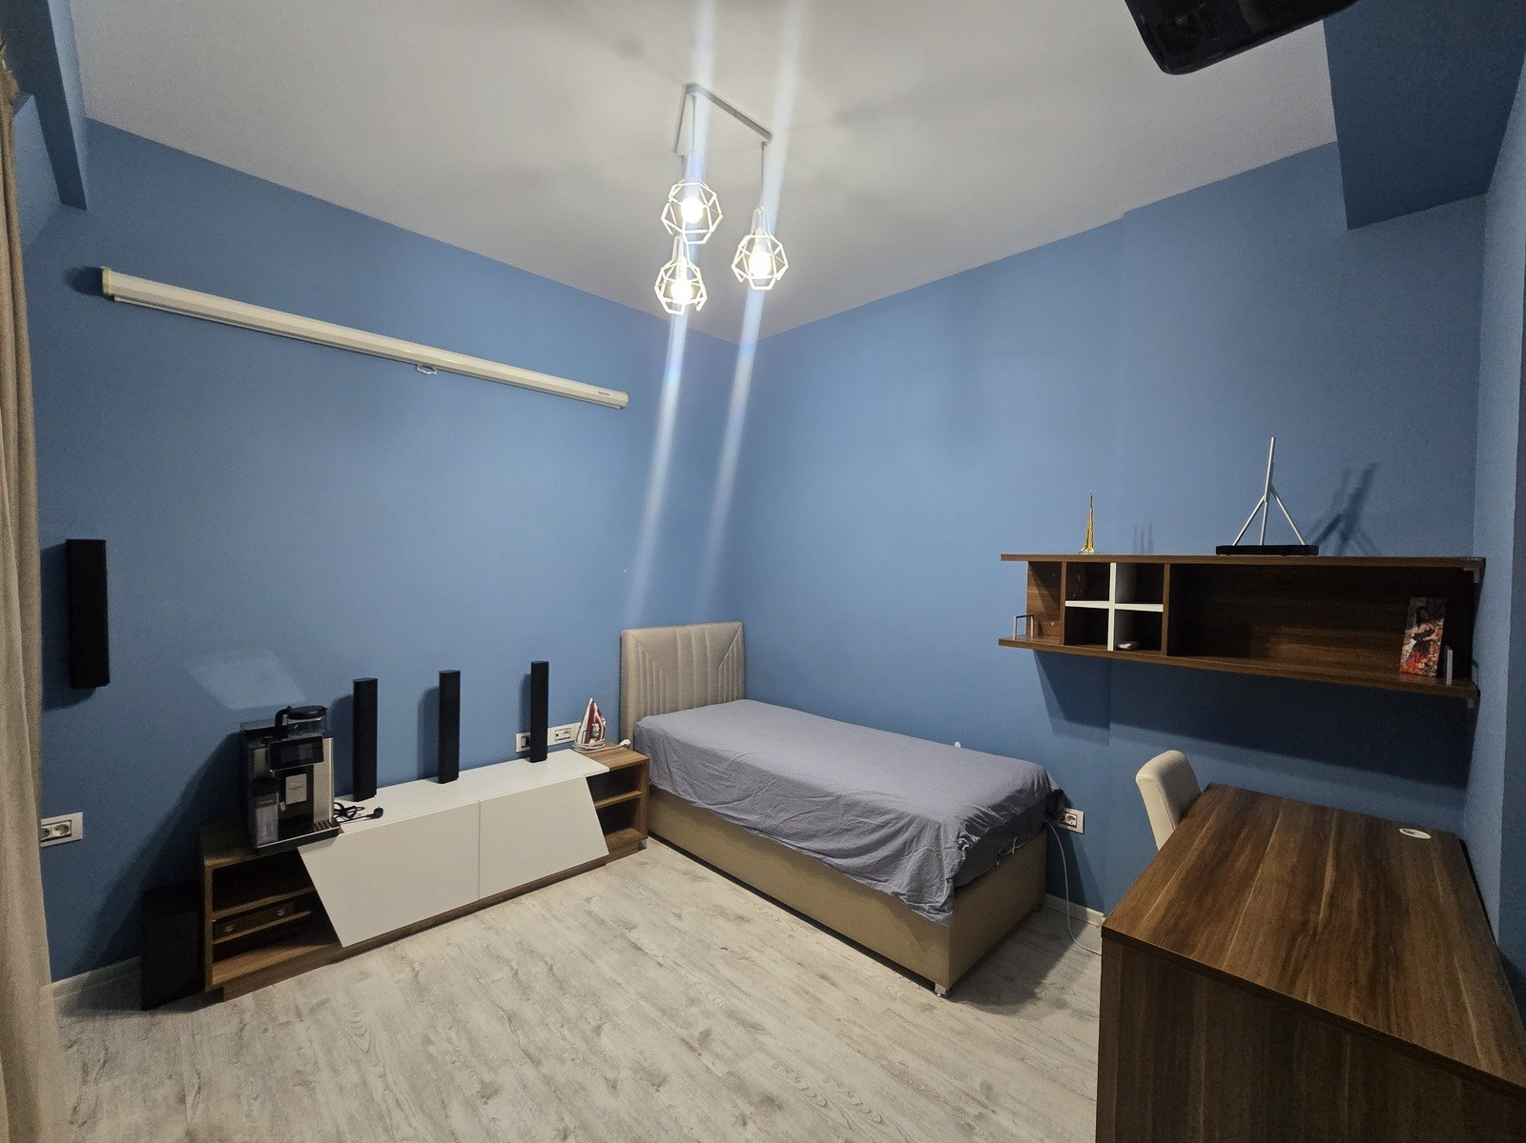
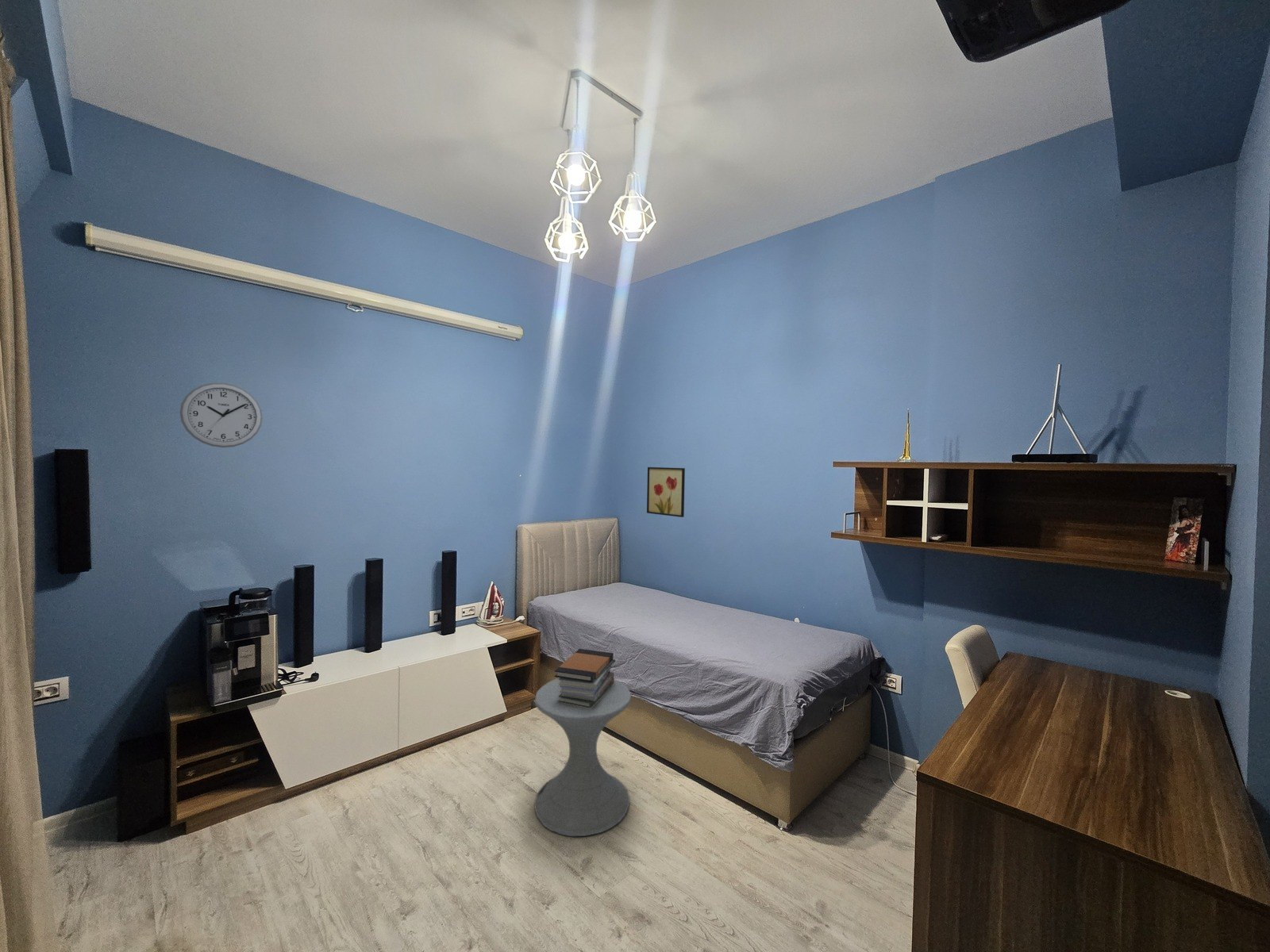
+ book stack [554,648,616,708]
+ wall art [646,466,686,518]
+ wall clock [179,382,264,448]
+ side table [533,678,632,837]
